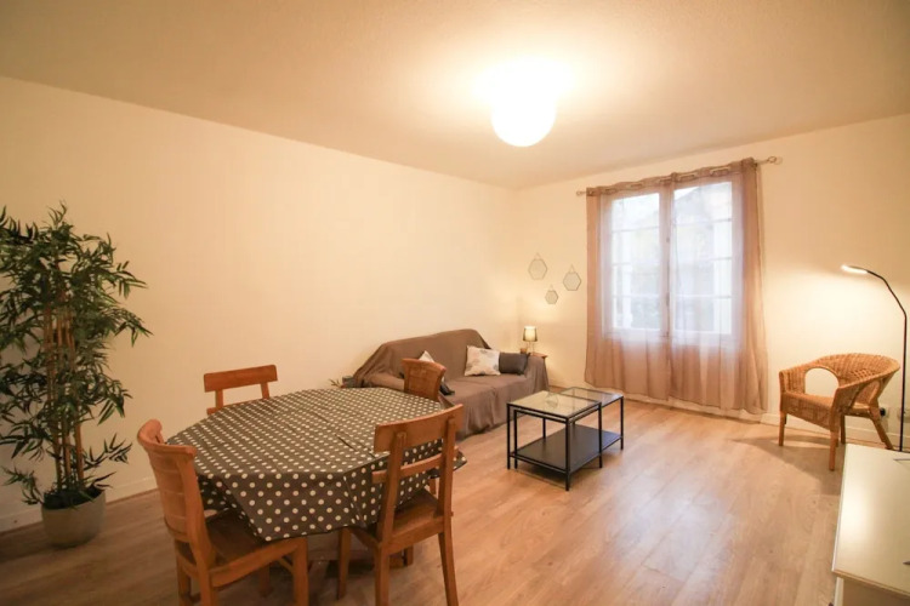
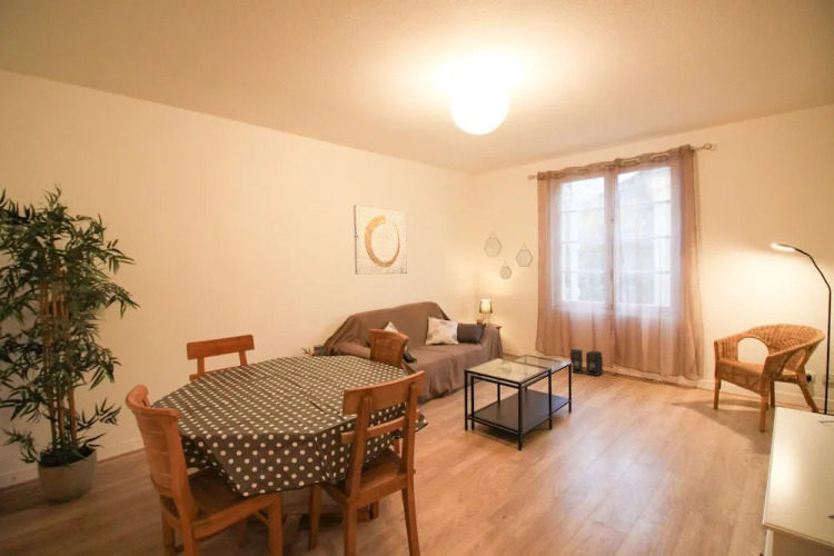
+ speaker [569,348,604,377]
+ wall art [353,203,408,276]
